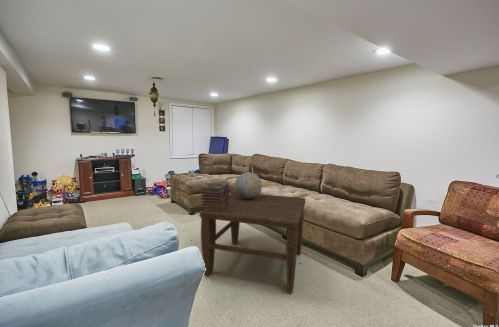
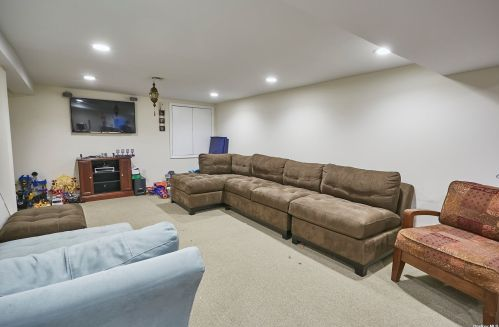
- coffee table [198,191,306,293]
- book stack [200,182,230,212]
- decorative globe [234,171,263,199]
